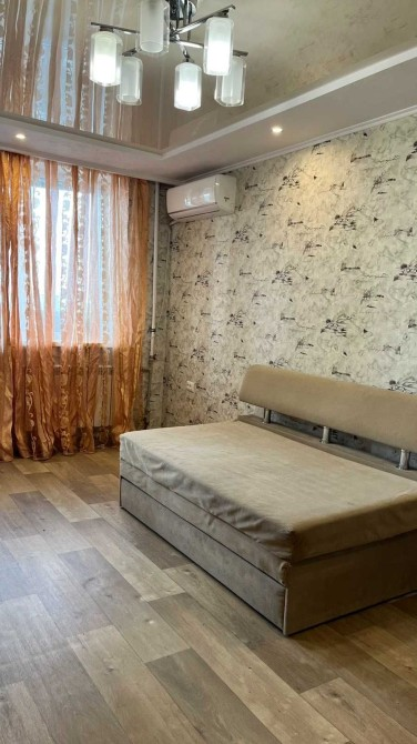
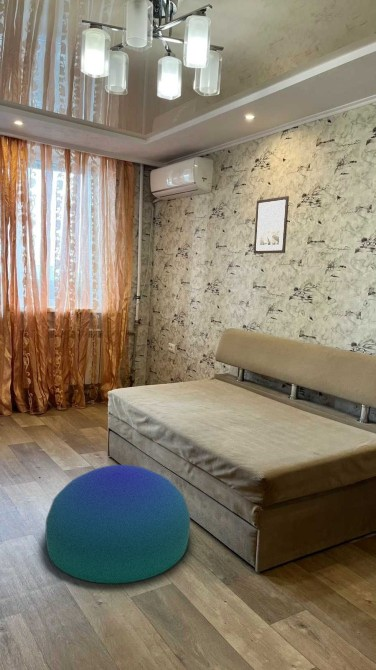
+ pouf [44,464,191,584]
+ wall art [253,195,290,255]
